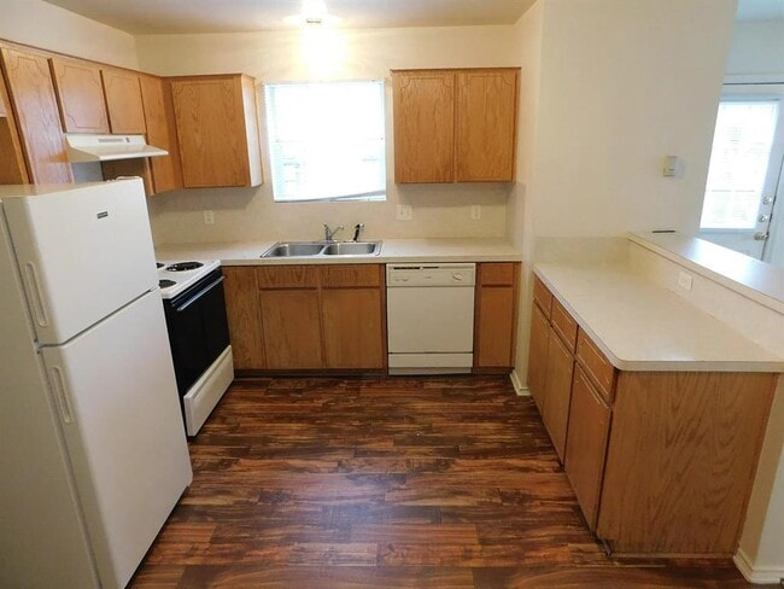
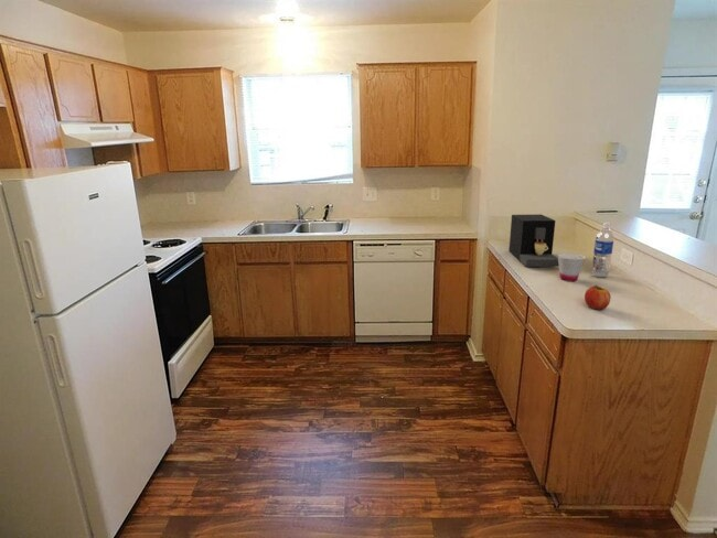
+ water bottle [590,222,614,279]
+ cup [557,252,586,282]
+ fruit [584,284,612,311]
+ coffee maker [507,213,559,268]
